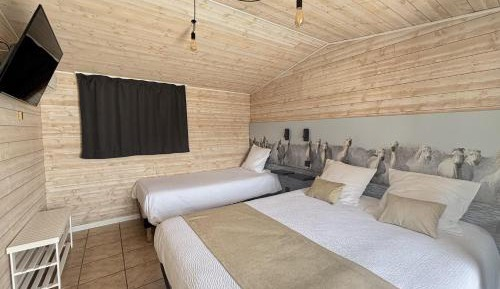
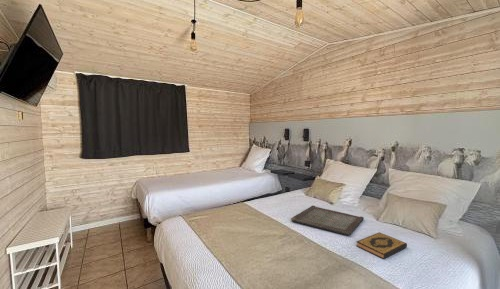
+ serving tray [290,205,365,236]
+ hardback book [355,231,408,260]
